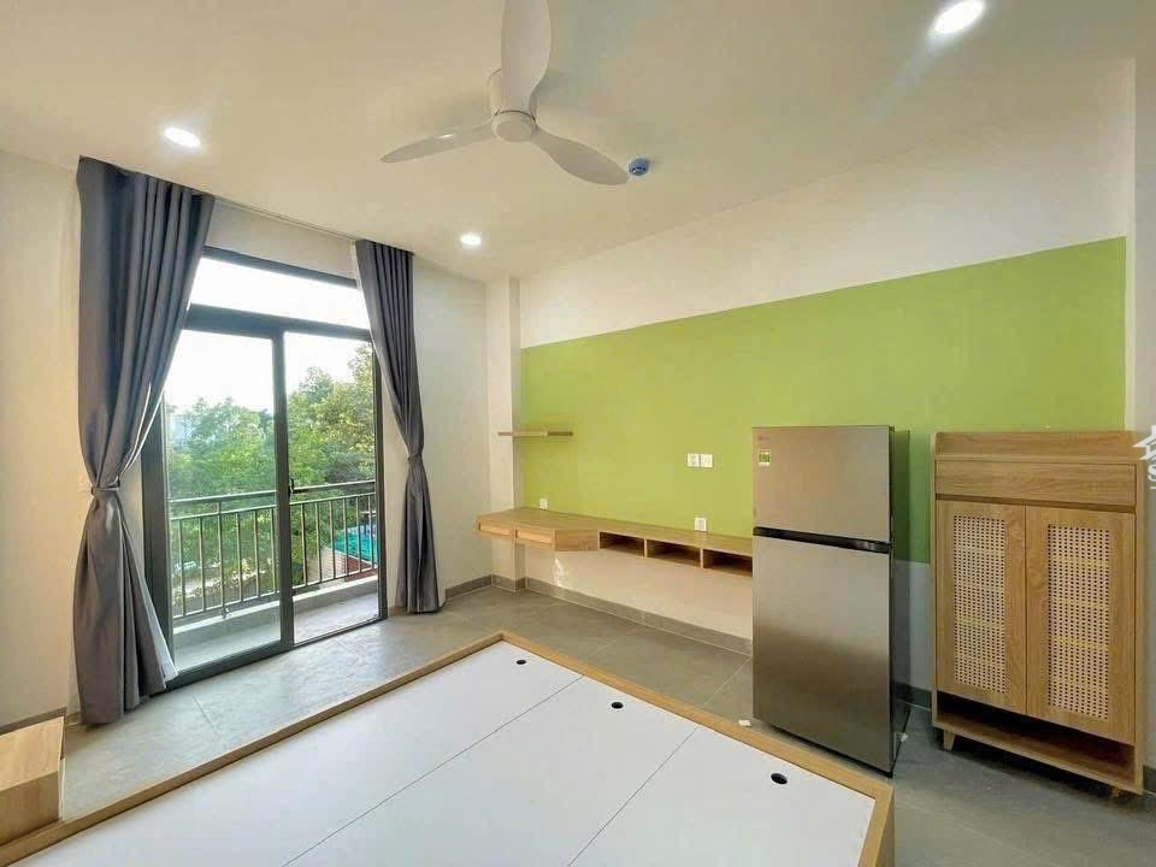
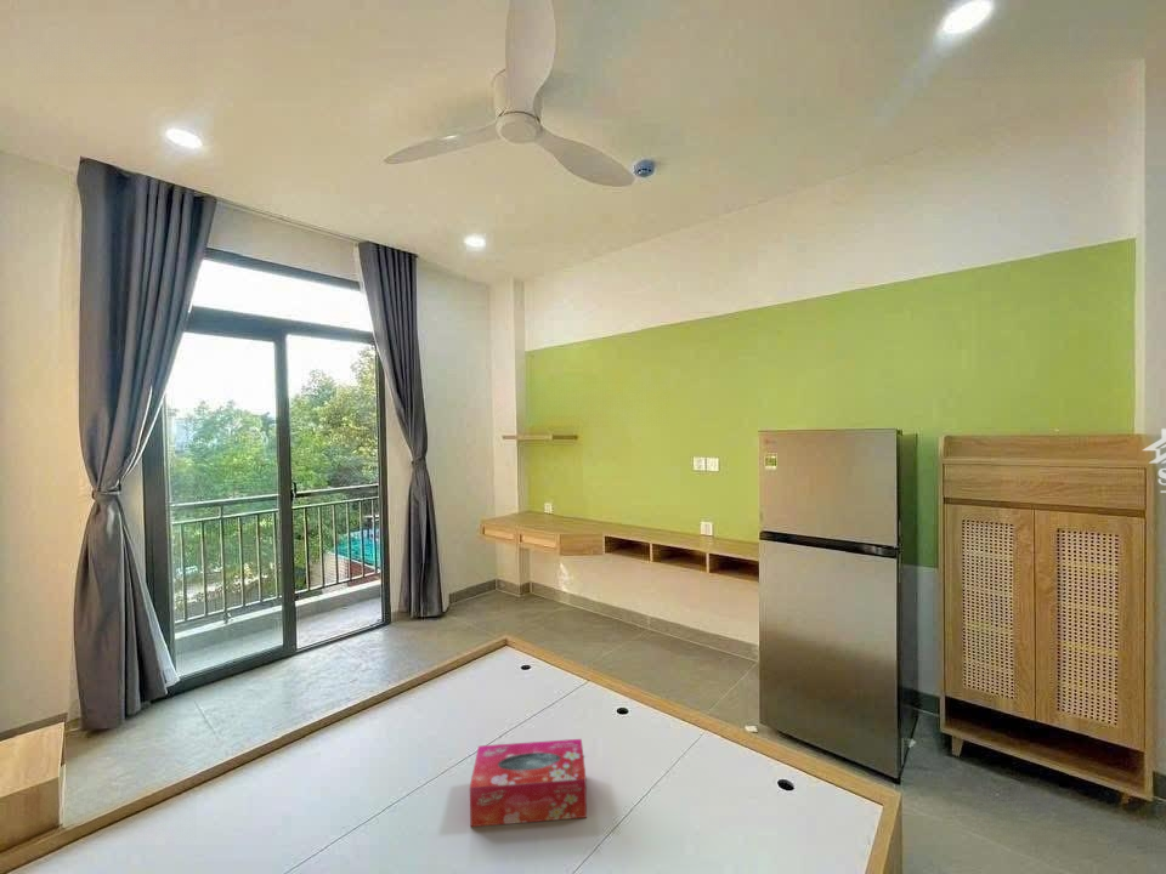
+ tissue box [469,738,588,828]
